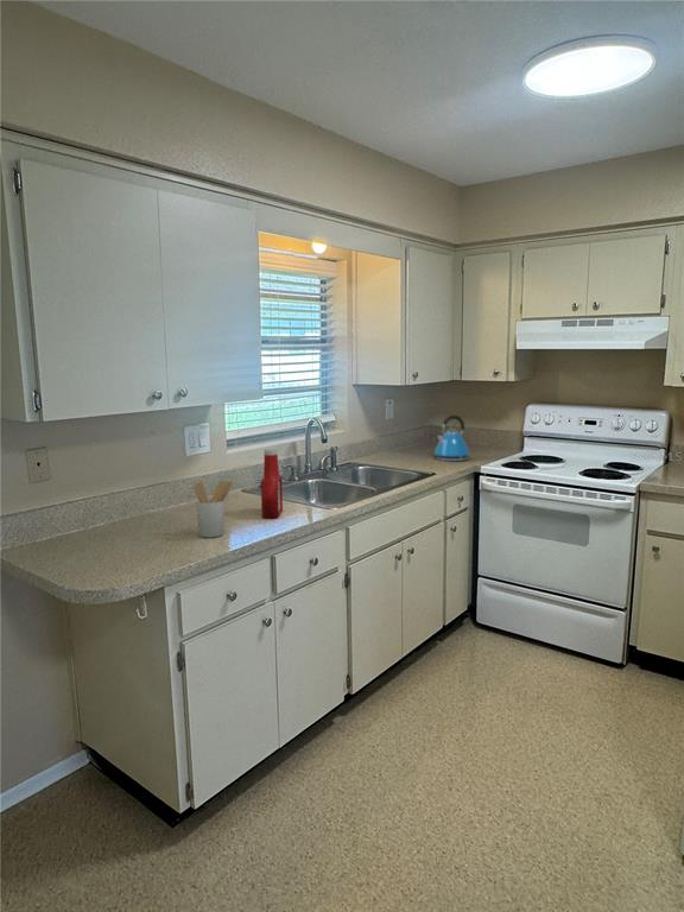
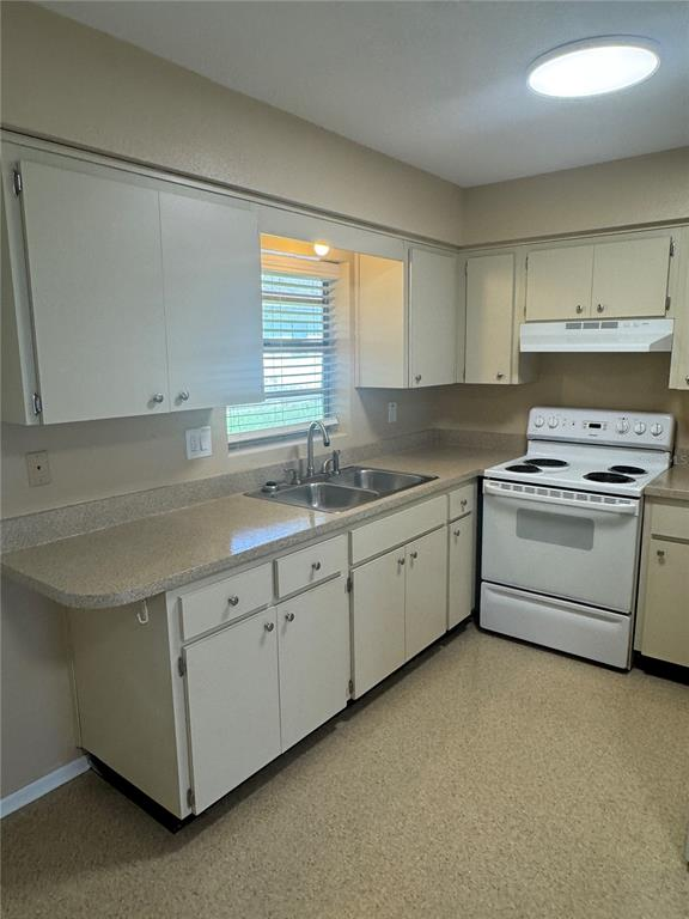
- soap bottle [260,448,284,519]
- utensil holder [192,480,234,538]
- kettle [433,414,471,462]
